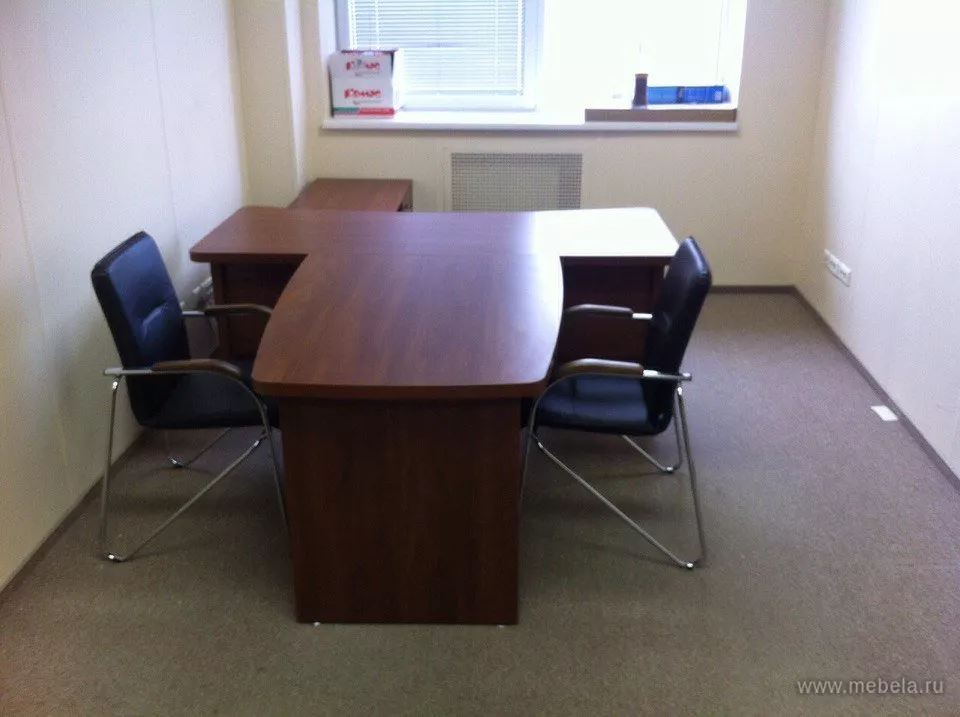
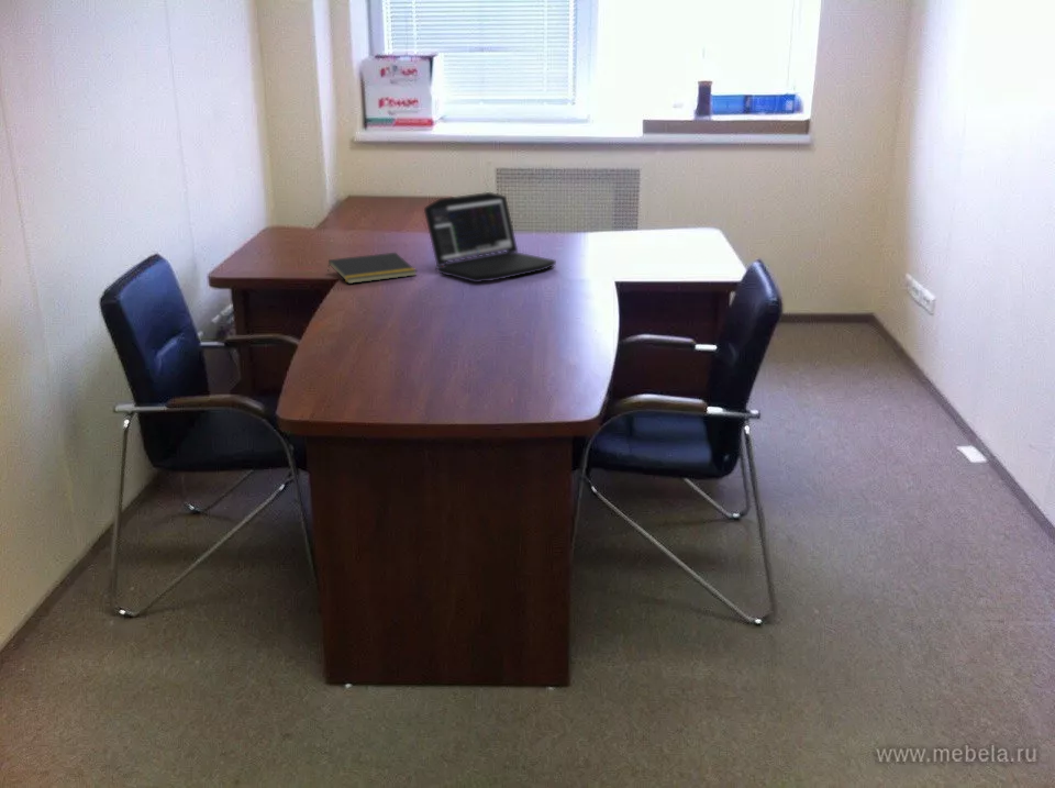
+ laptop [423,191,557,284]
+ notepad [326,252,418,285]
